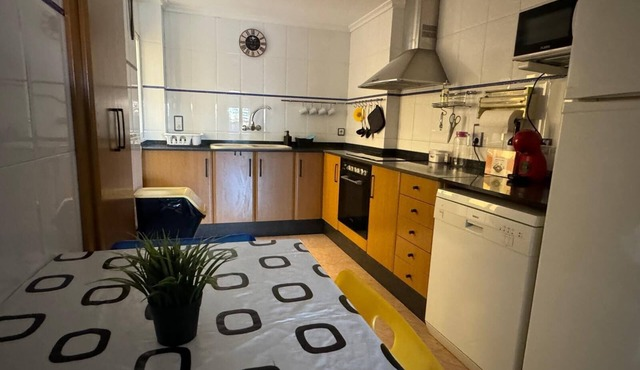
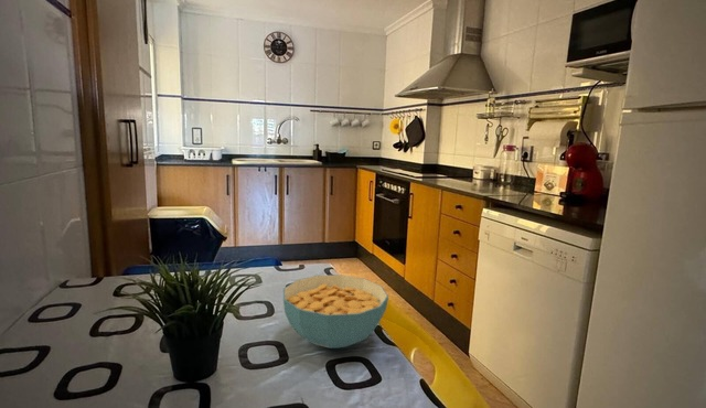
+ cereal bowl [282,273,389,350]
